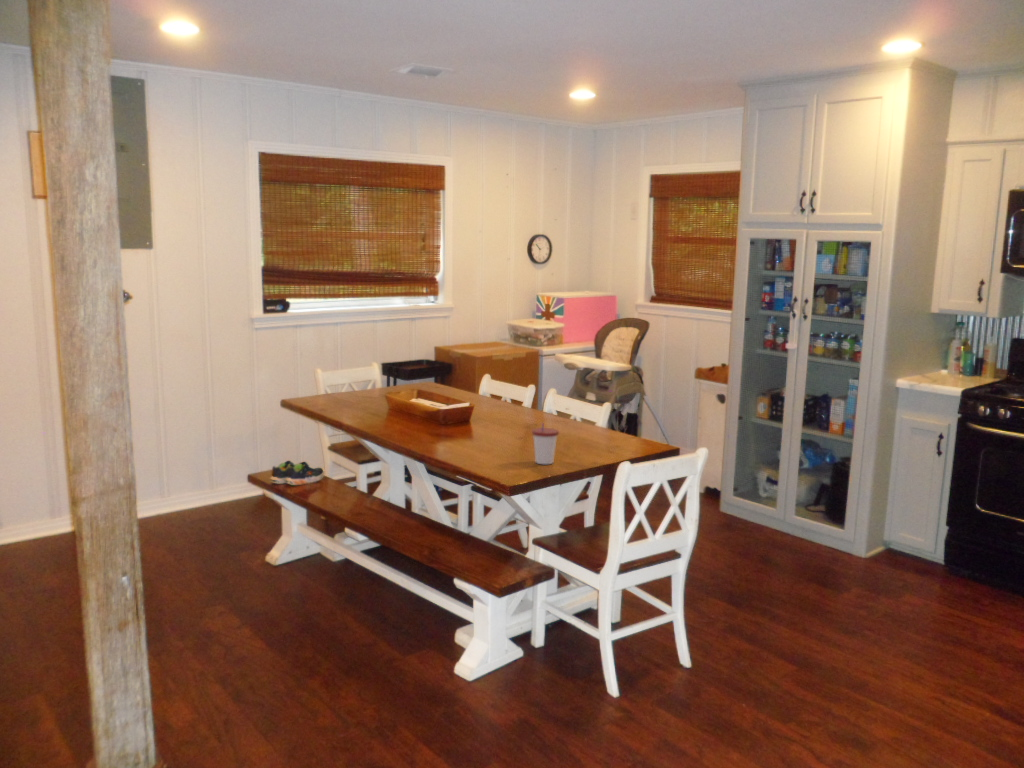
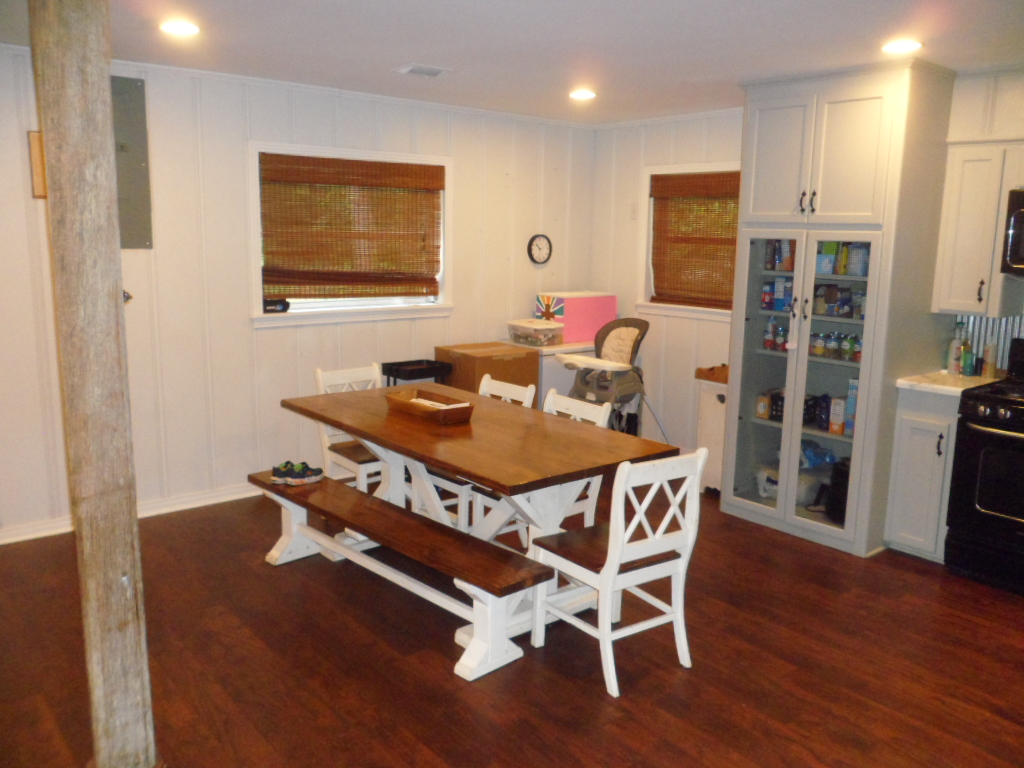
- cup [531,422,560,465]
